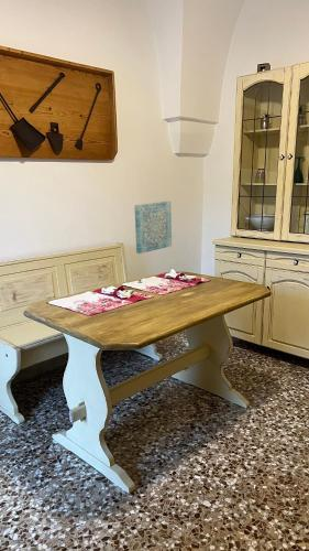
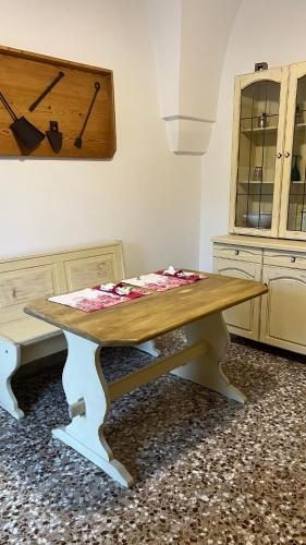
- wall art [133,199,173,255]
